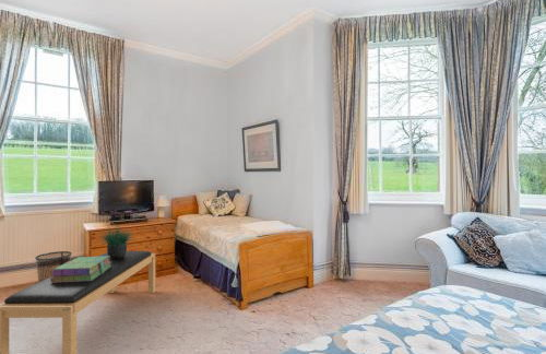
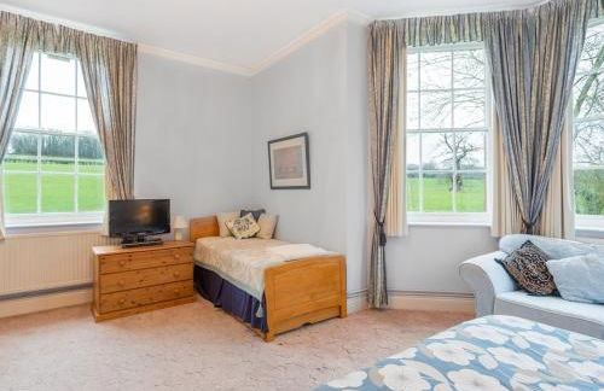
- potted plant [97,222,135,259]
- waste bin [34,250,73,283]
- stack of books [50,256,110,283]
- bench [0,250,156,354]
